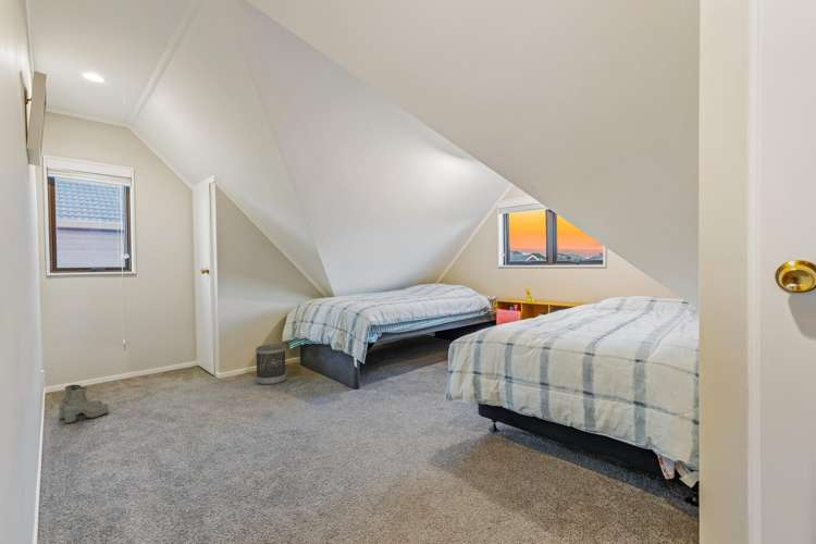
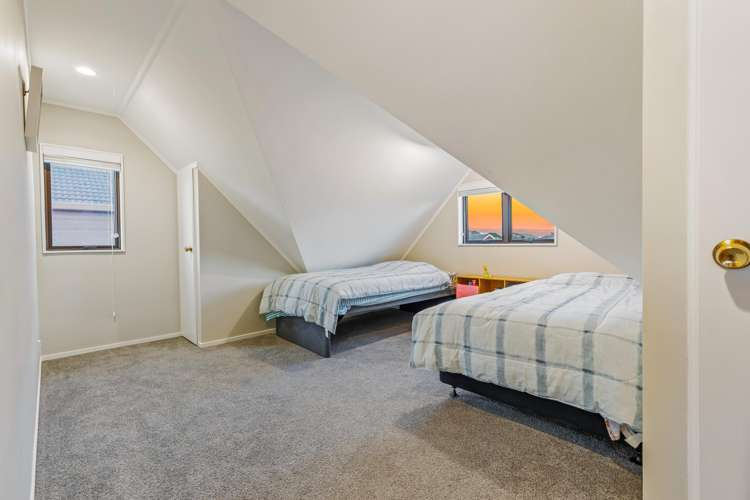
- boots [58,384,110,424]
- wastebasket [255,343,287,386]
